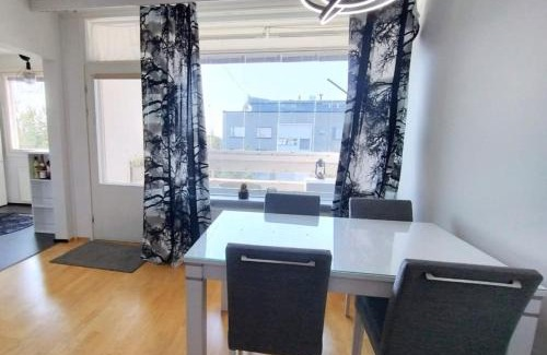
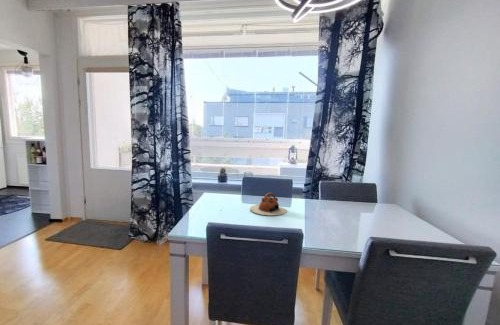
+ teapot [249,192,288,216]
